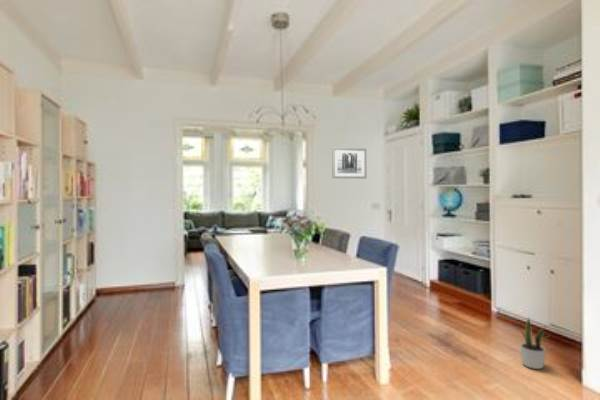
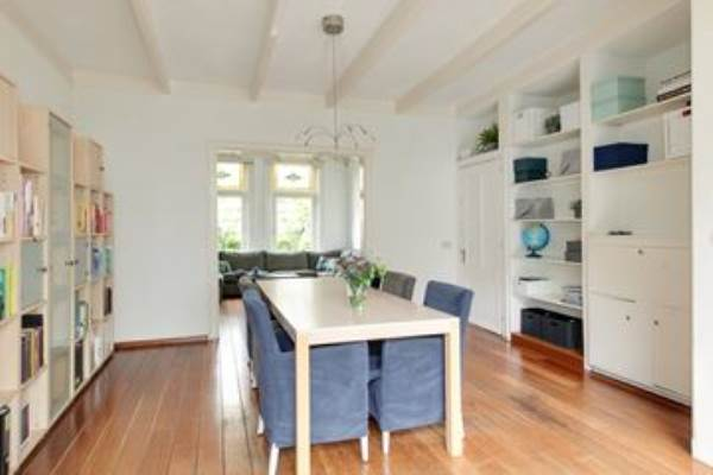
- wall art [331,146,367,179]
- potted plant [517,315,551,370]
